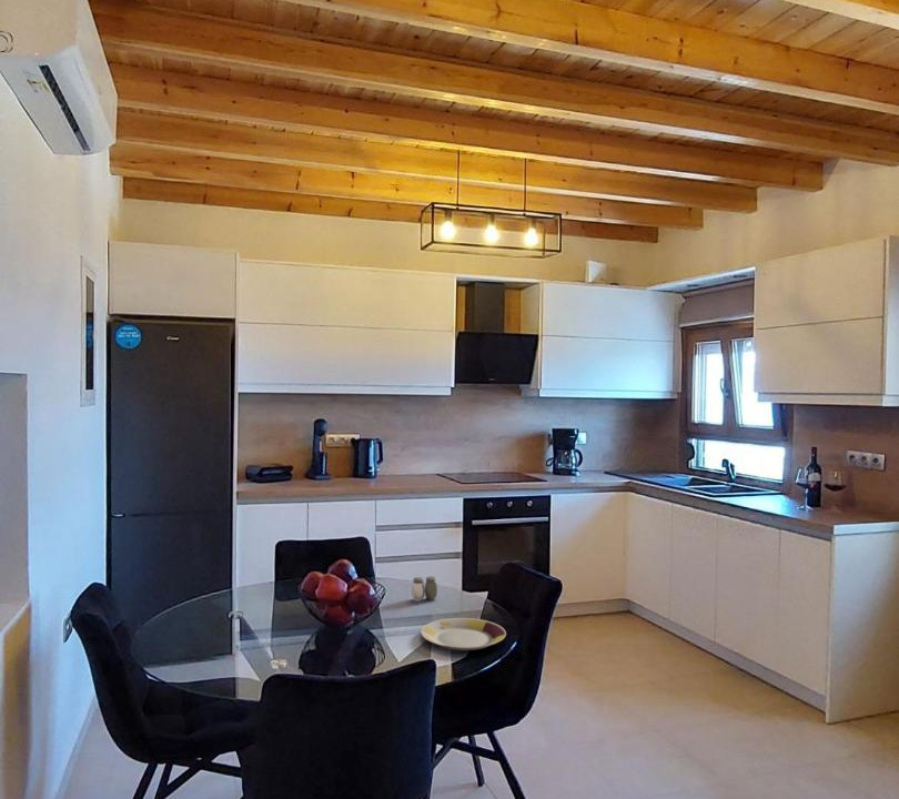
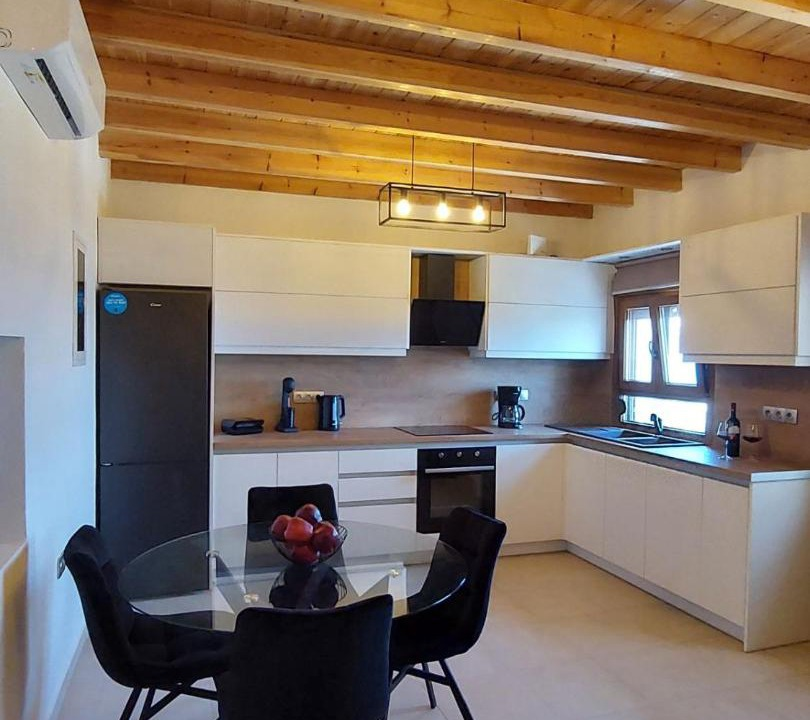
- salt and pepper shaker [411,575,438,601]
- plate [420,617,507,651]
